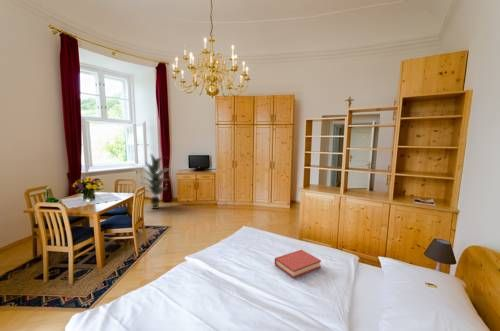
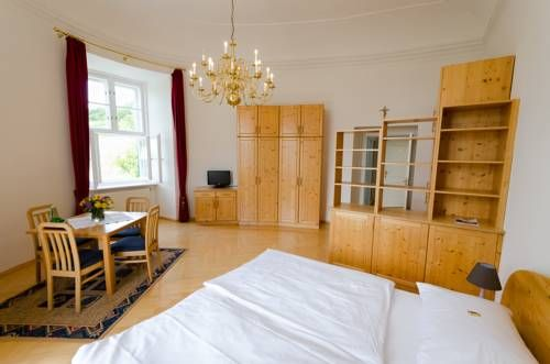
- hardback book [274,249,322,279]
- indoor plant [135,153,175,210]
